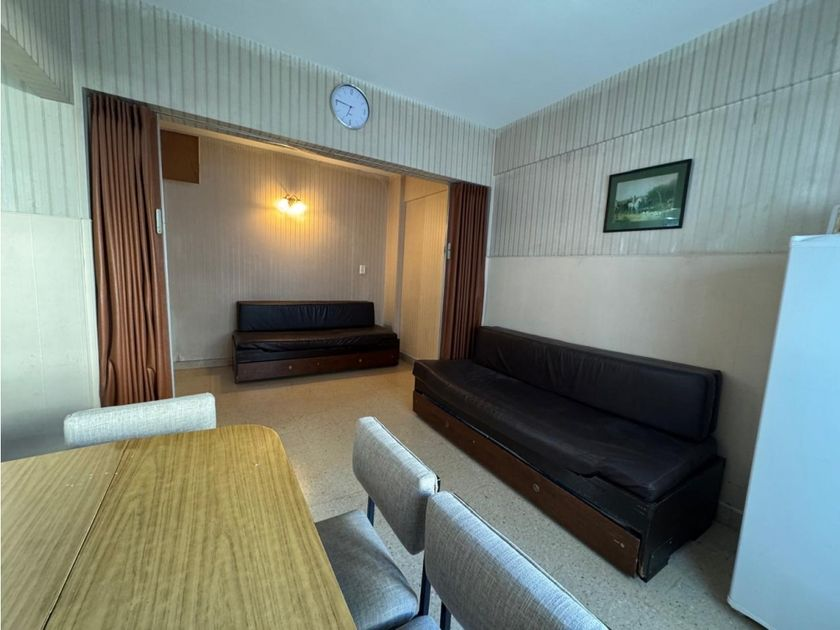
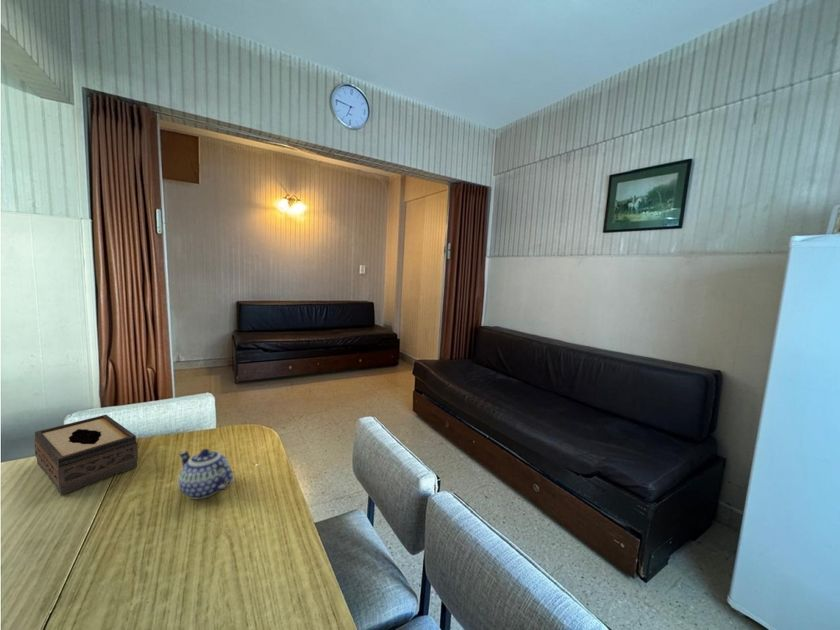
+ tissue box [33,414,139,496]
+ teapot [177,448,234,500]
